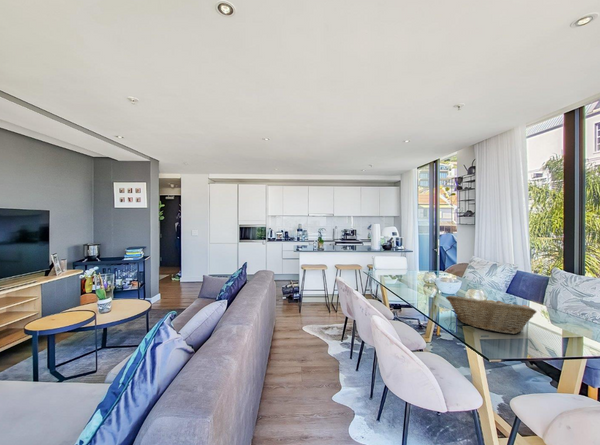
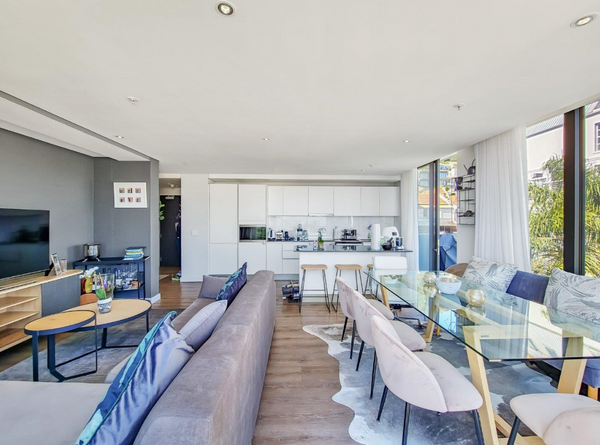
- fruit basket [445,295,538,335]
